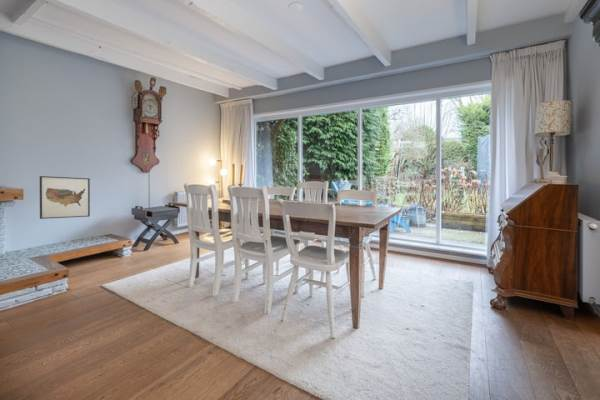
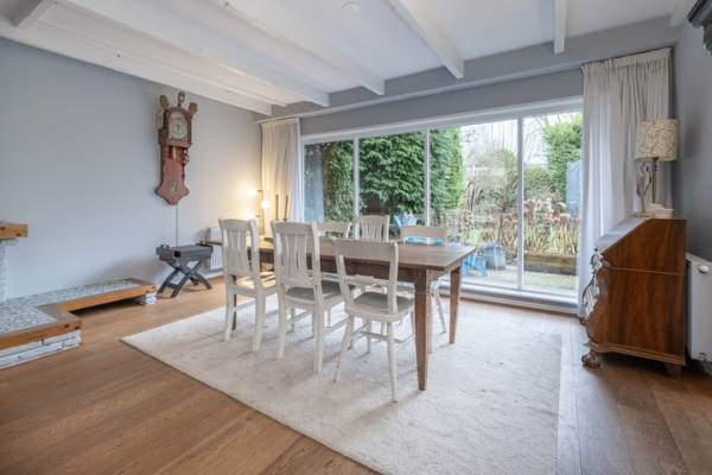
- wall art [39,175,91,220]
